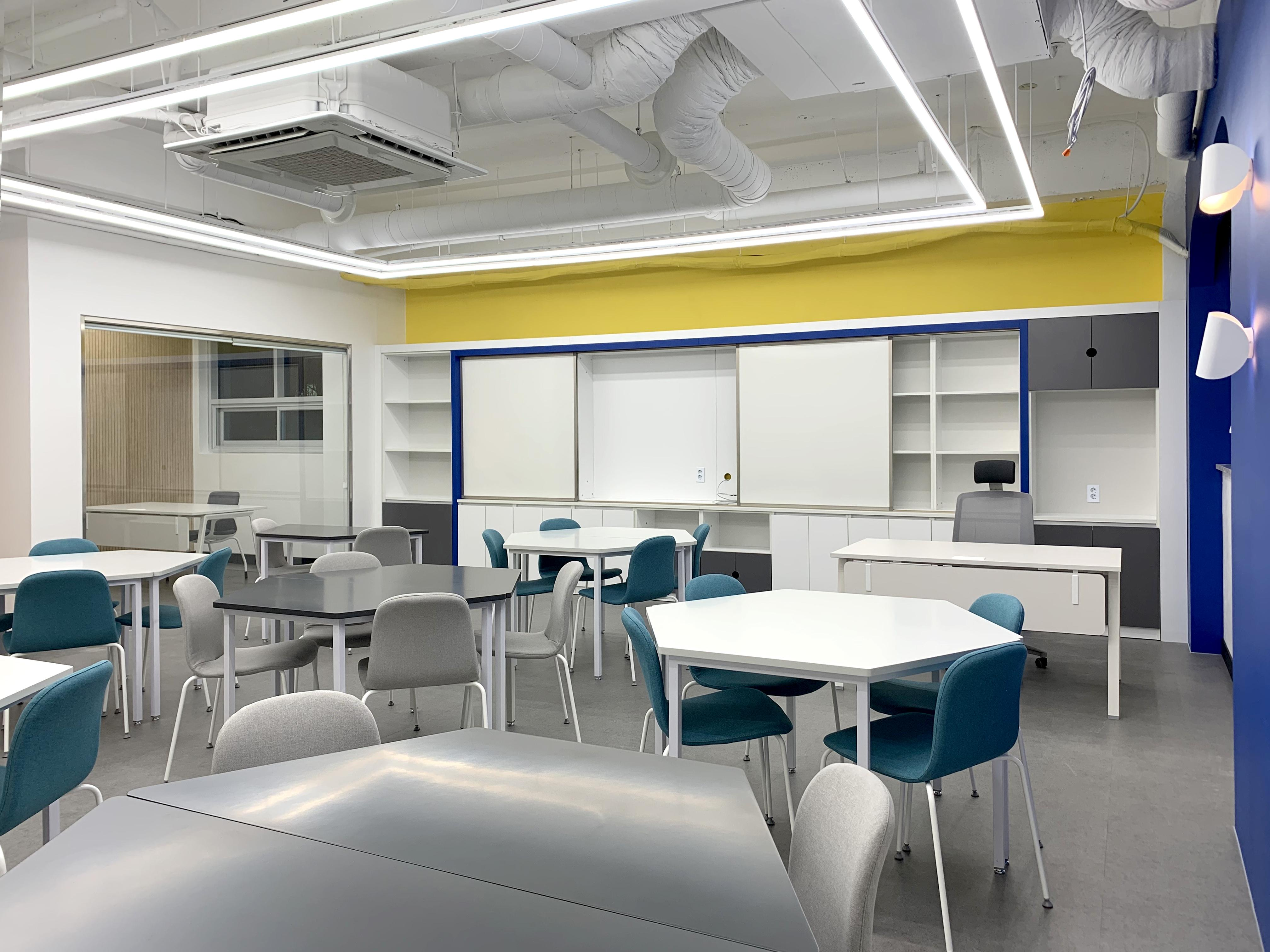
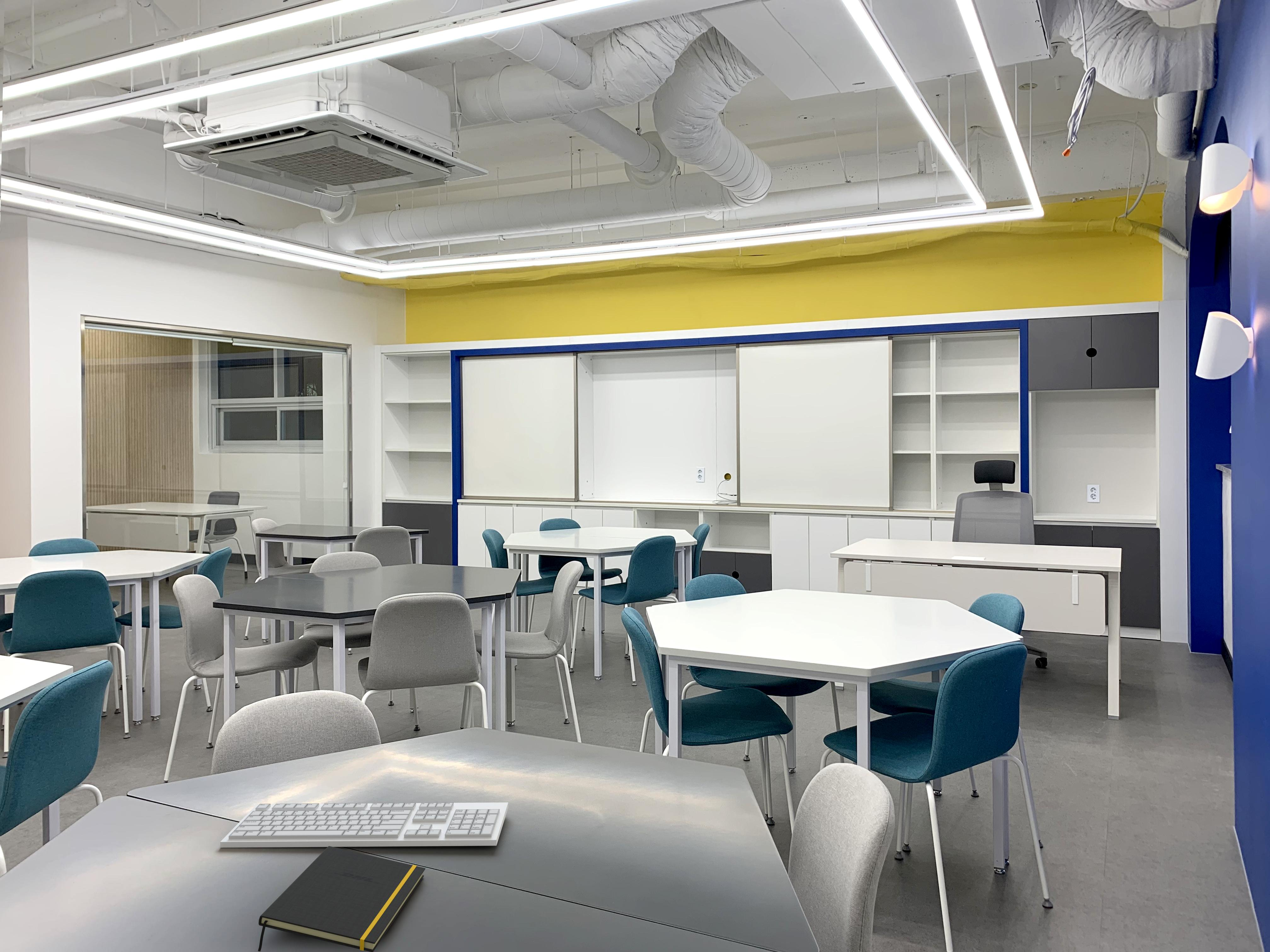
+ notepad [258,846,426,952]
+ keyboard [220,802,509,848]
